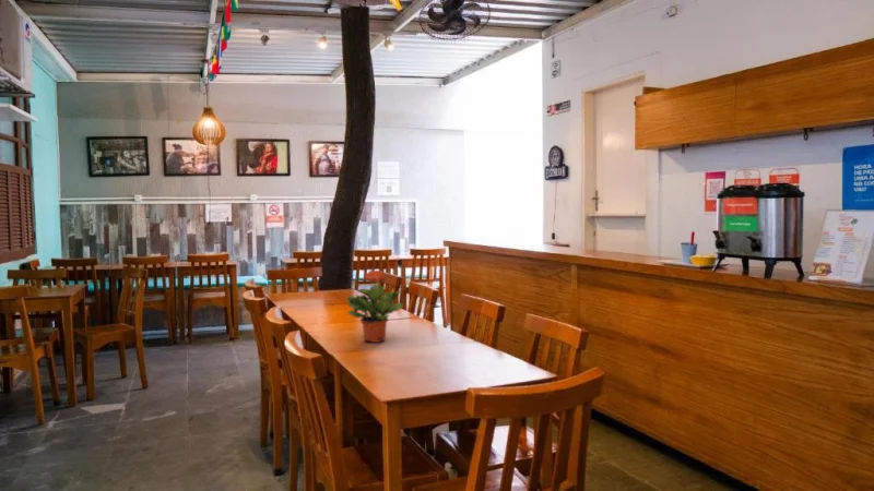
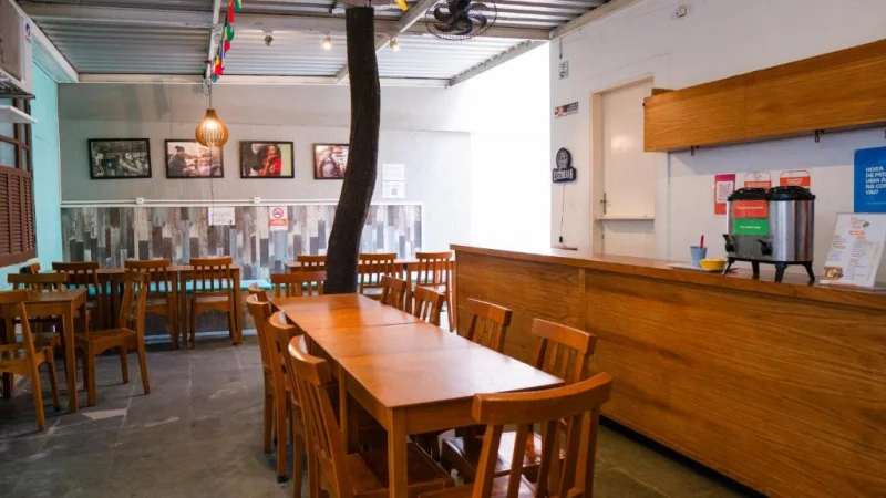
- potted plant [345,268,404,344]
